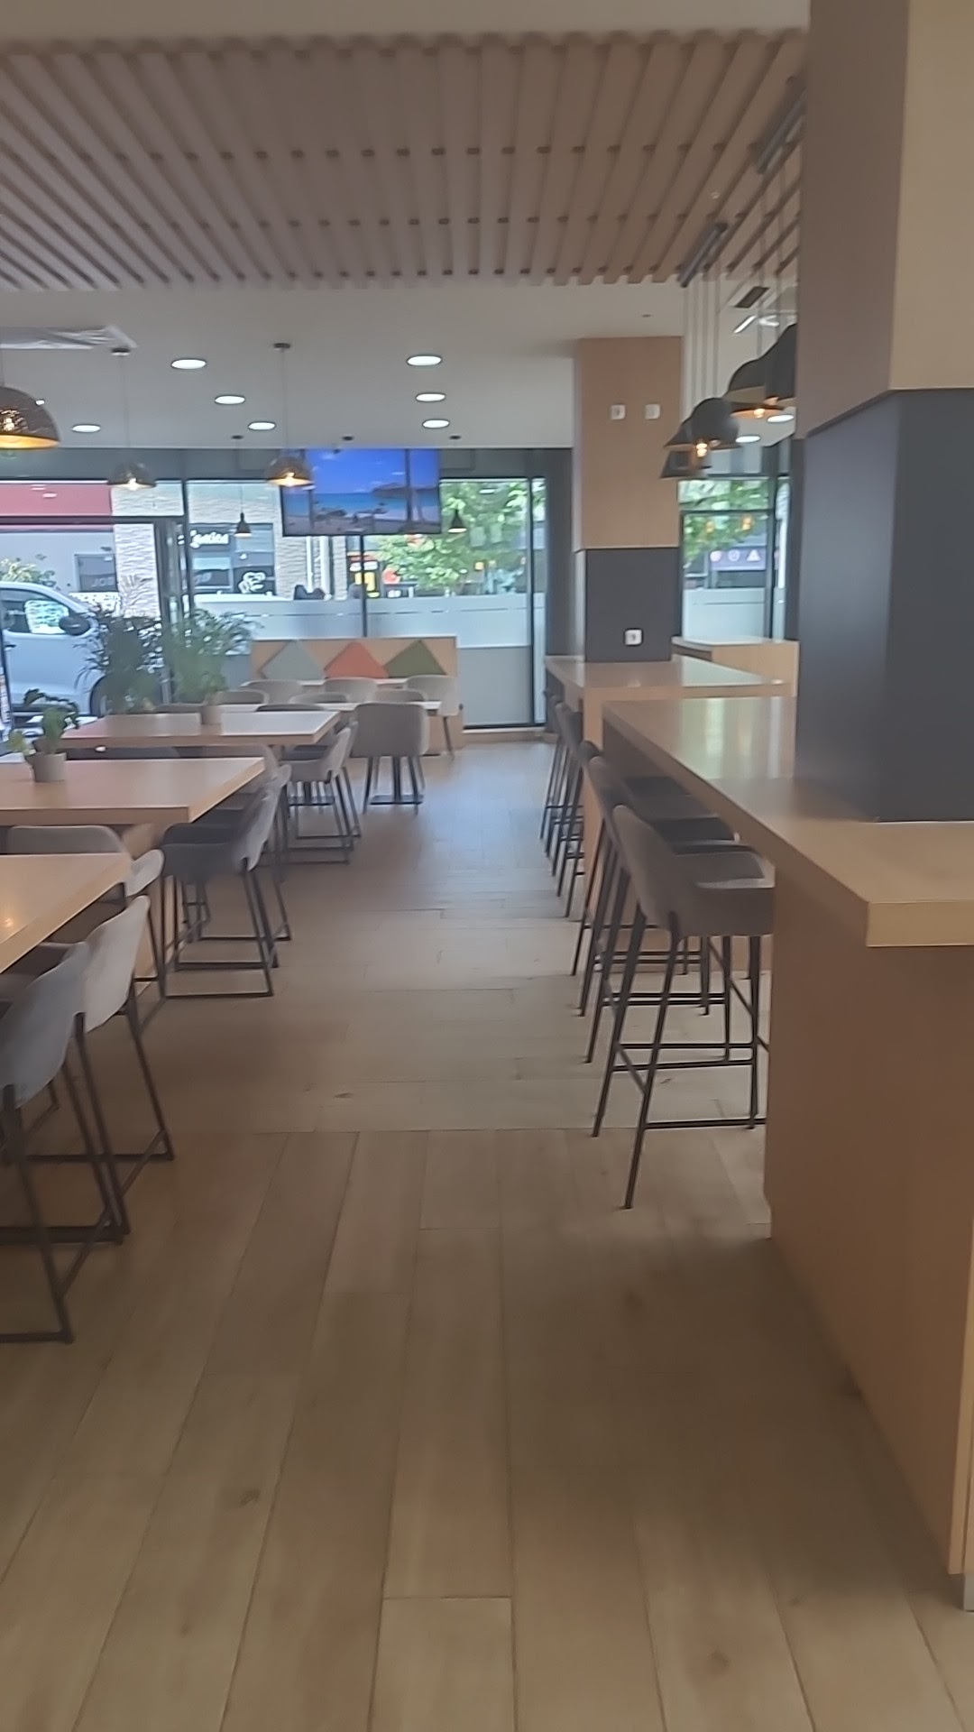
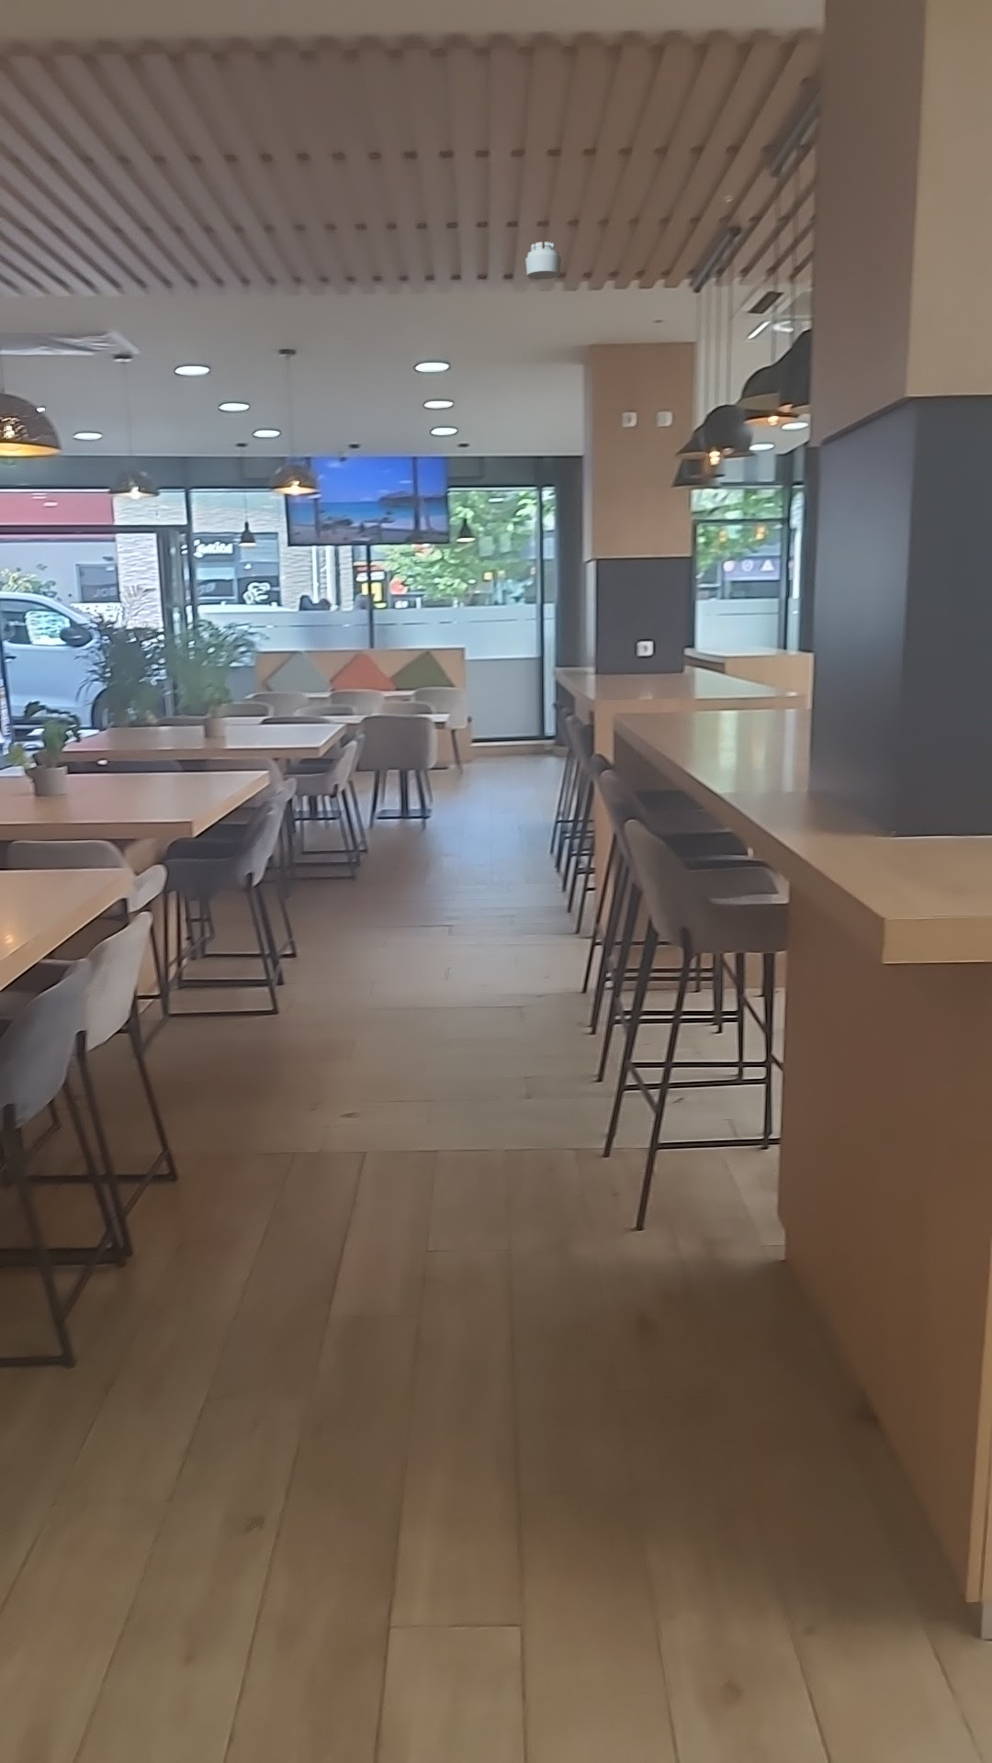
+ smoke detector [524,241,562,280]
